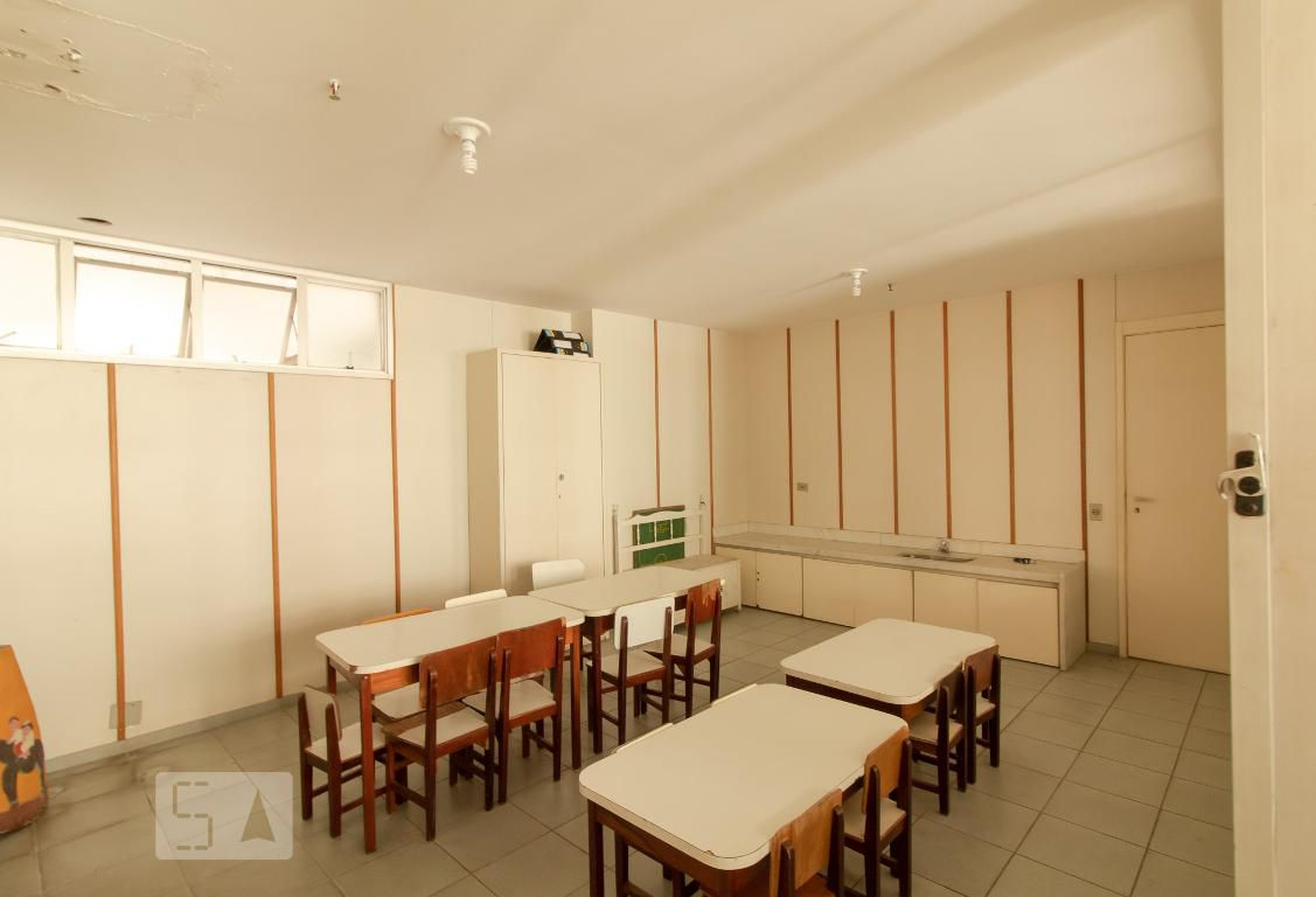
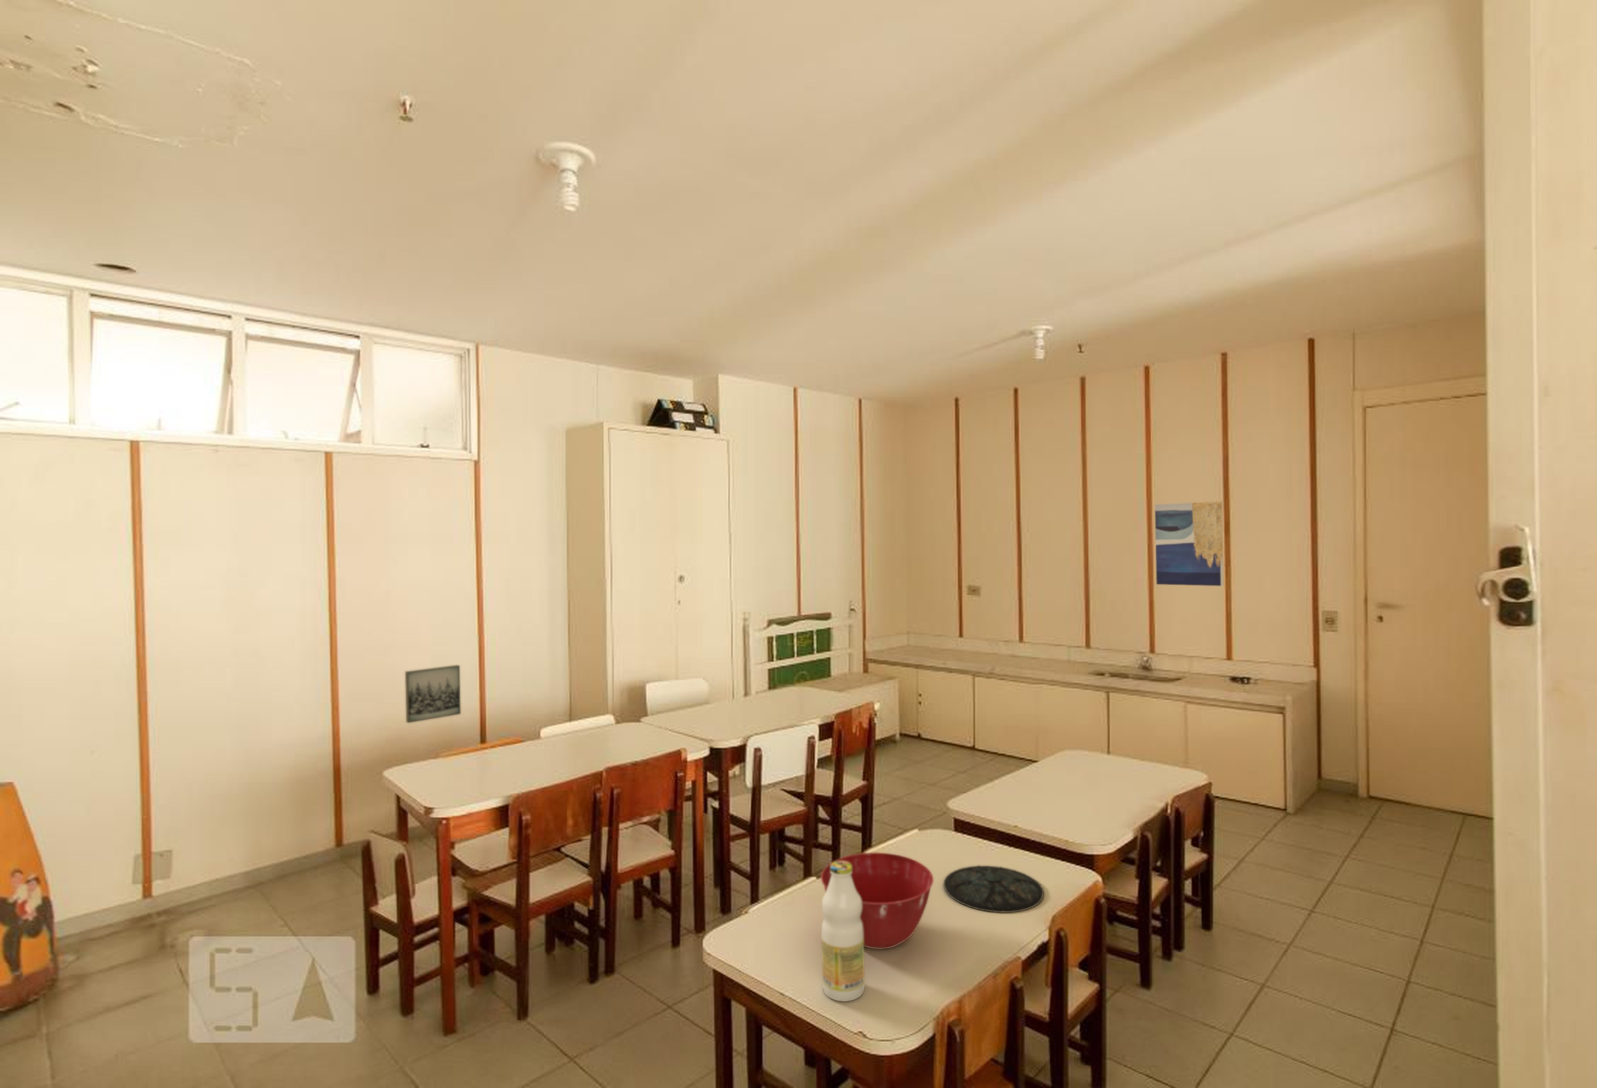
+ wall art [1154,501,1224,587]
+ bottle [822,861,865,1002]
+ wall art [404,665,461,723]
+ plate [943,865,1045,913]
+ mixing bowl [820,853,934,950]
